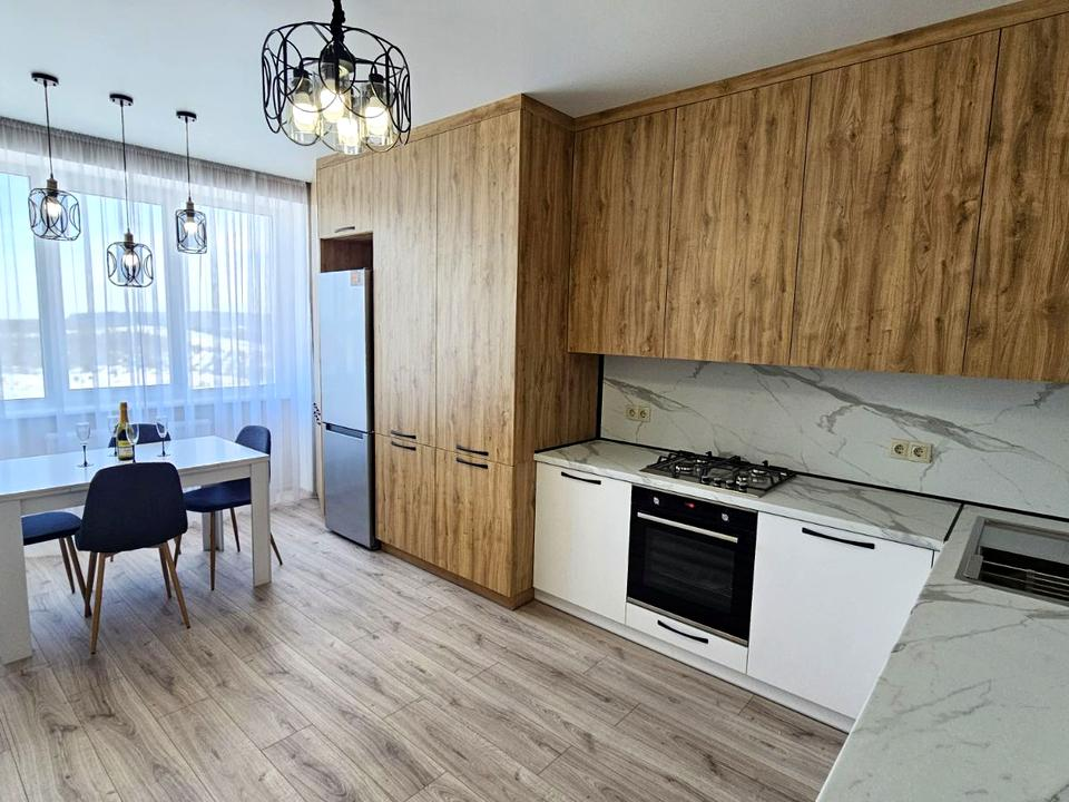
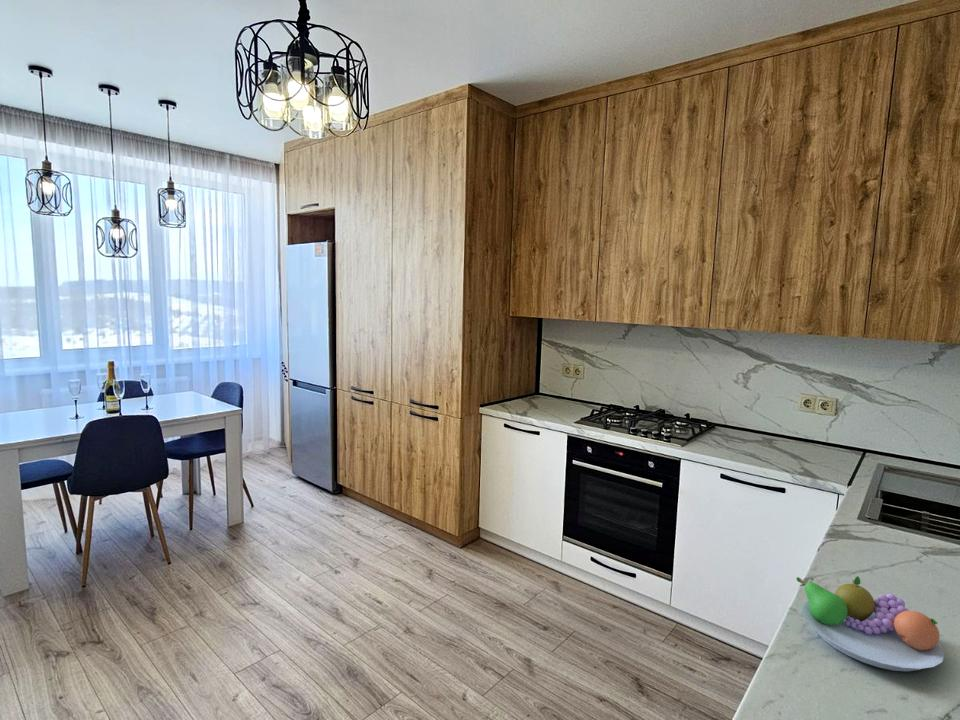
+ fruit bowl [795,575,946,672]
